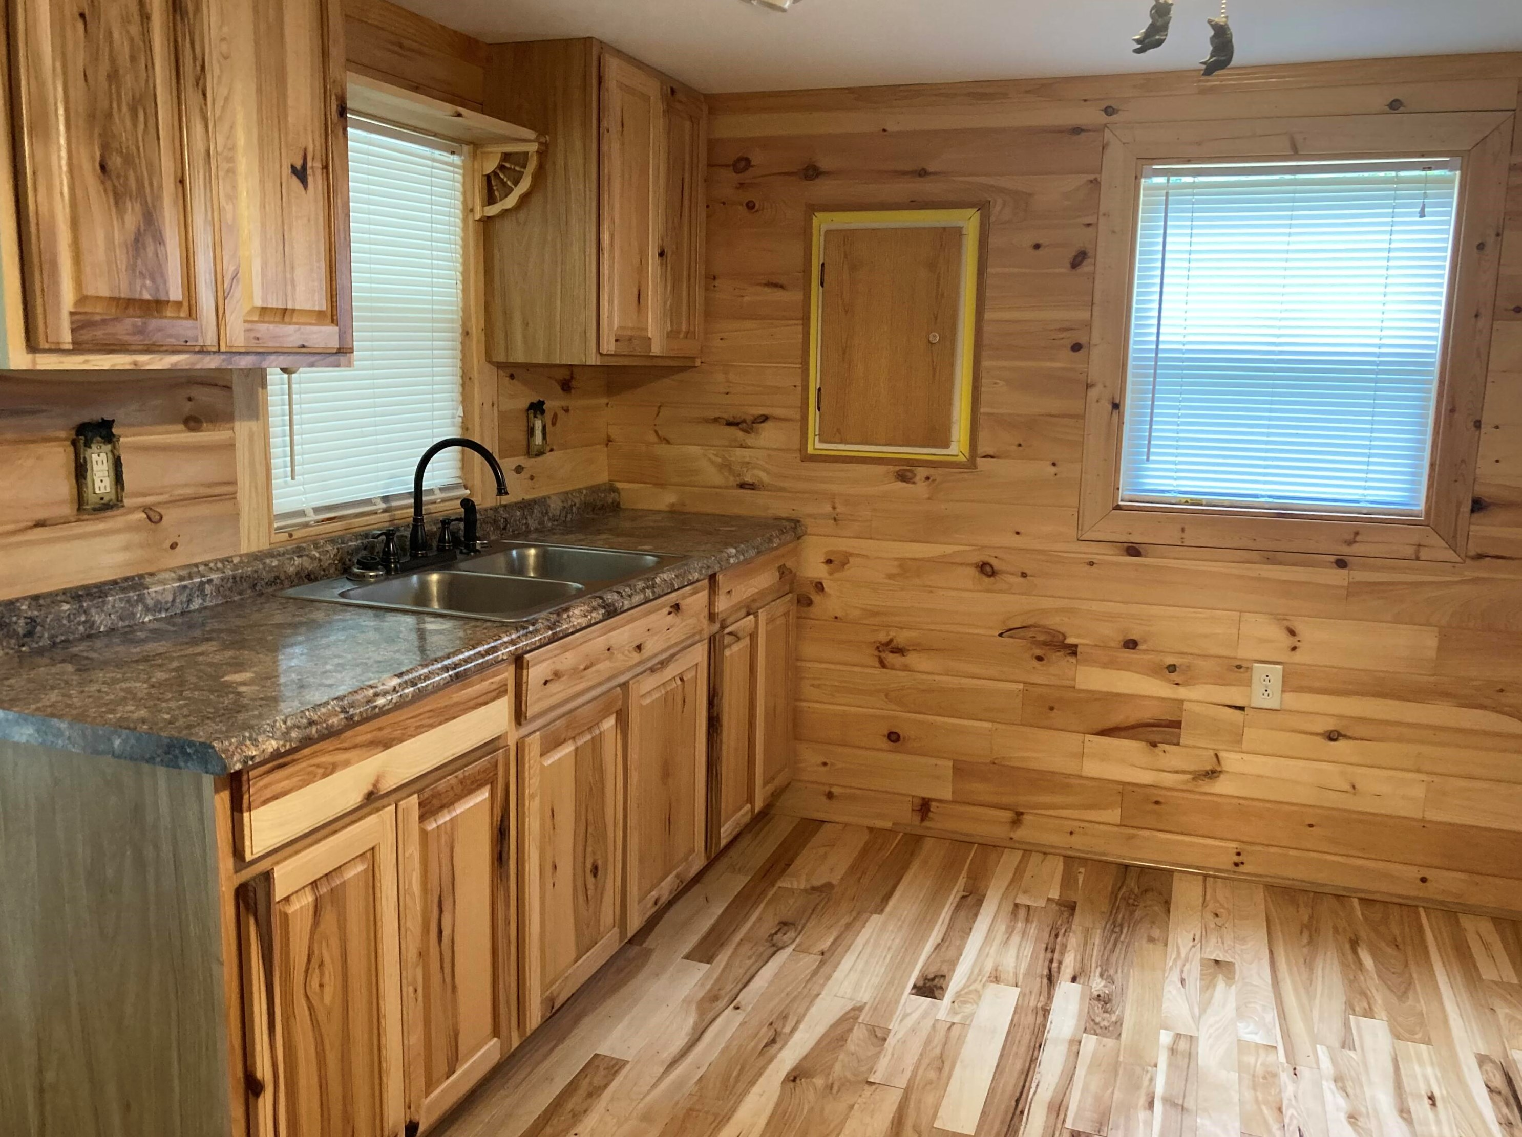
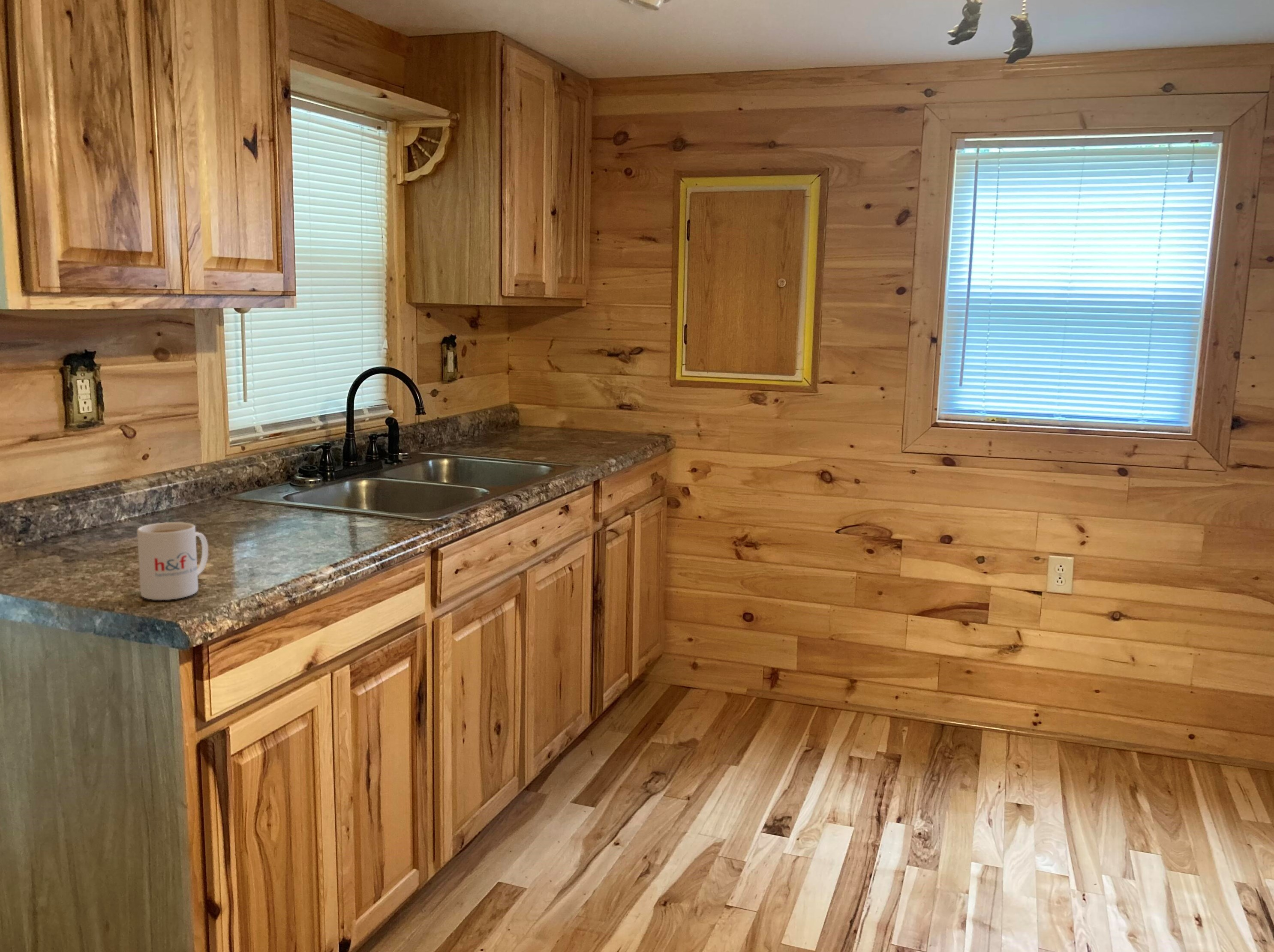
+ mug [137,522,208,600]
